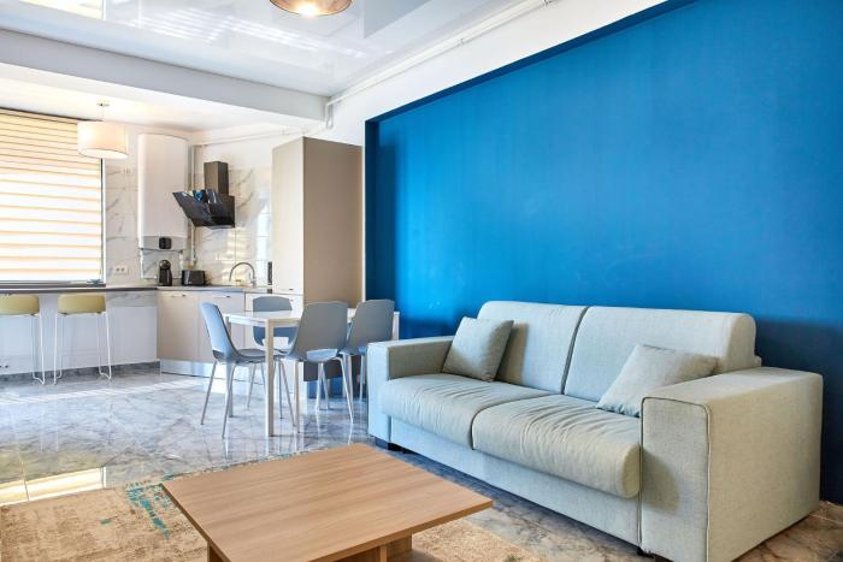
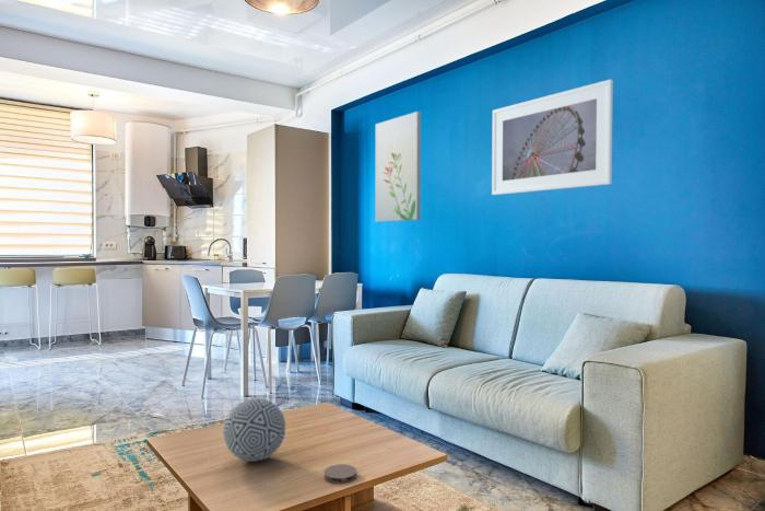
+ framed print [491,79,614,196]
+ wall art [375,111,422,223]
+ decorative ball [223,397,286,463]
+ coaster [323,463,357,484]
